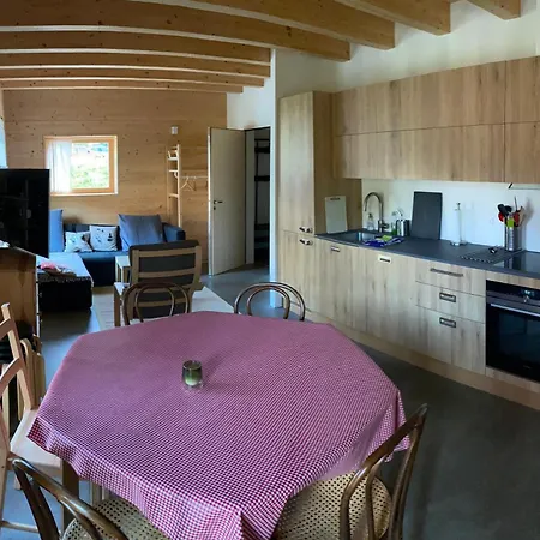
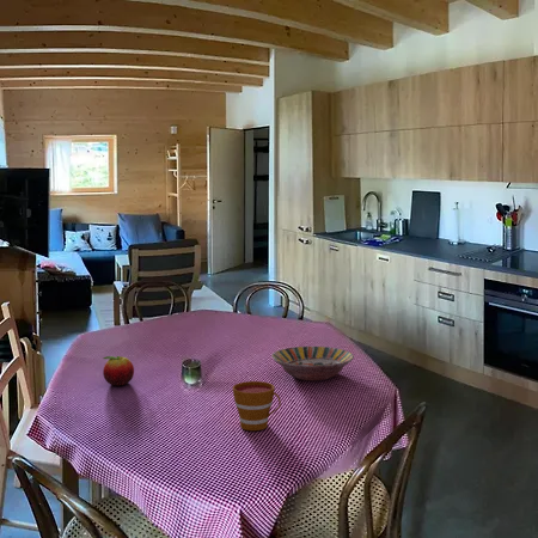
+ fruit [102,355,135,386]
+ cup [231,380,282,432]
+ serving bowl [270,346,355,381]
